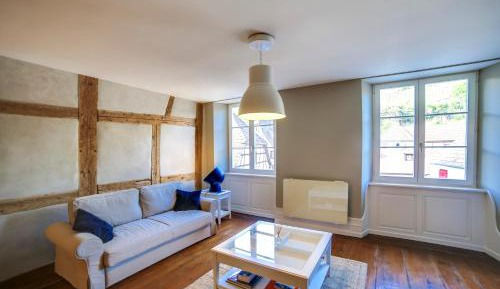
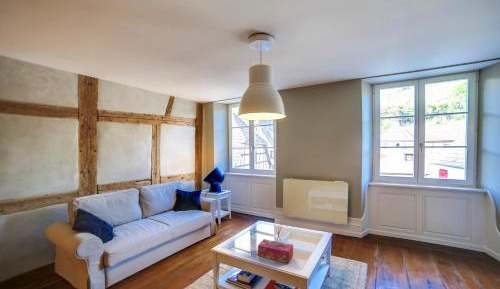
+ tissue box [257,238,294,264]
